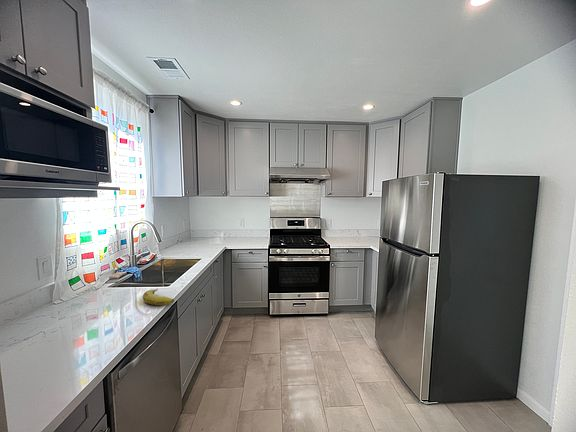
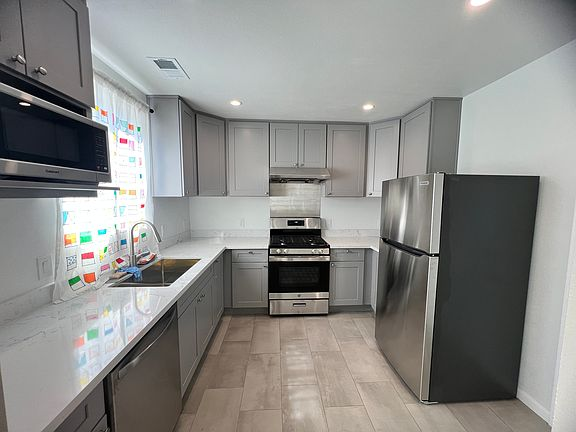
- banana [141,288,175,306]
